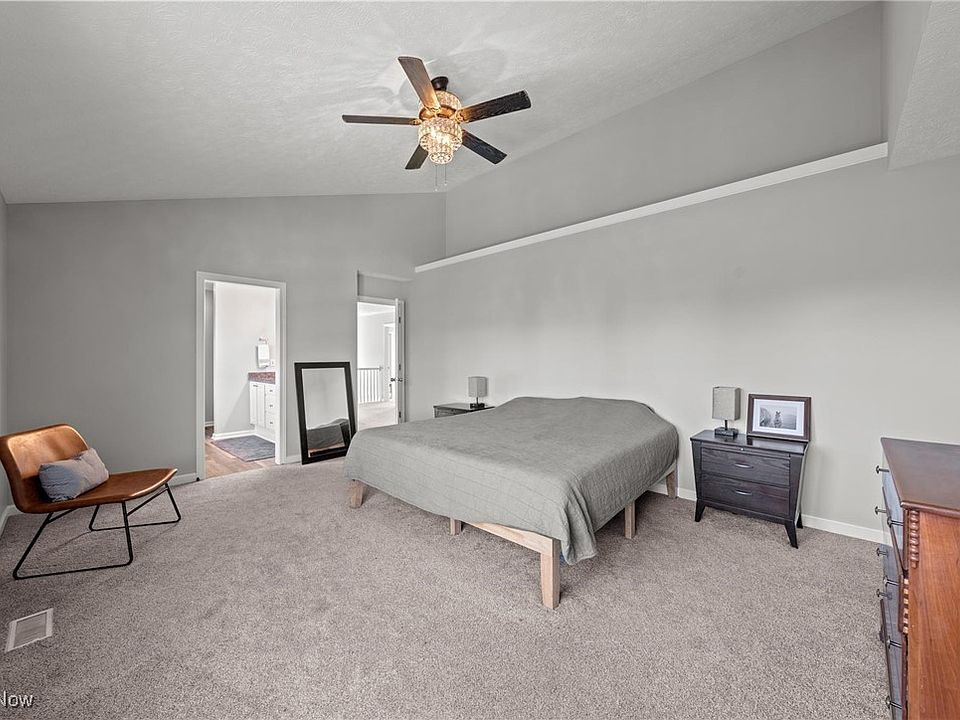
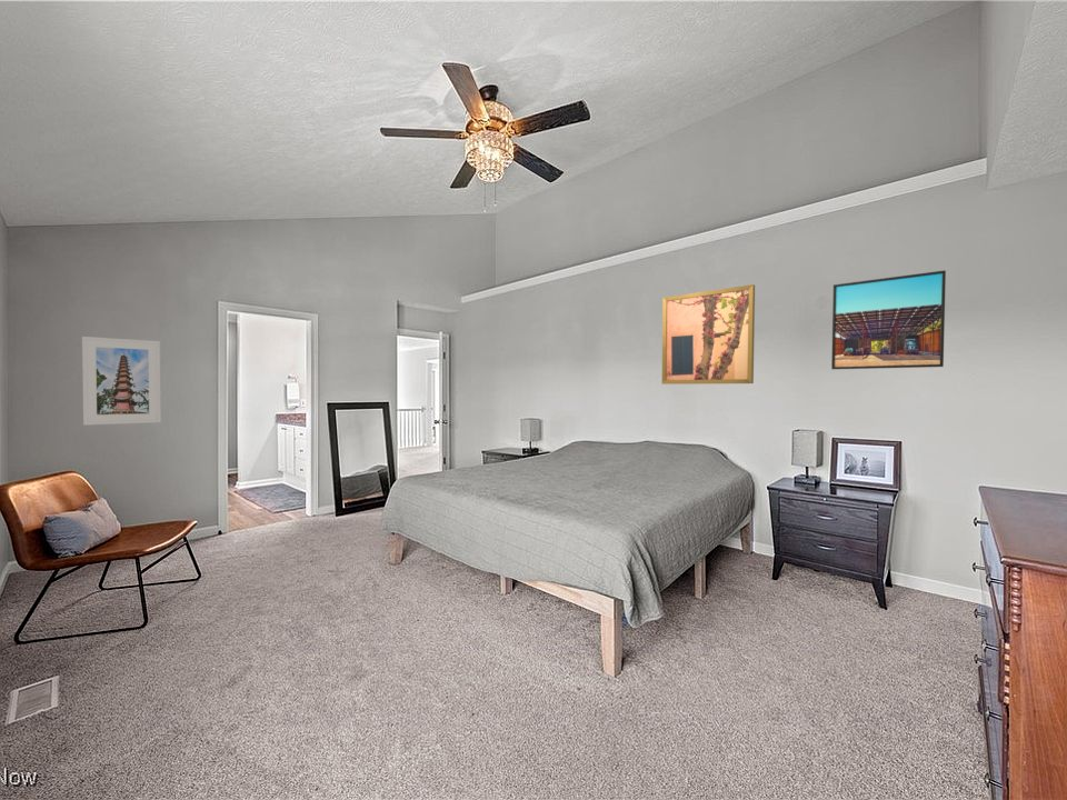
+ wall art [661,283,756,386]
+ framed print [830,269,947,370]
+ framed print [81,336,162,426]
